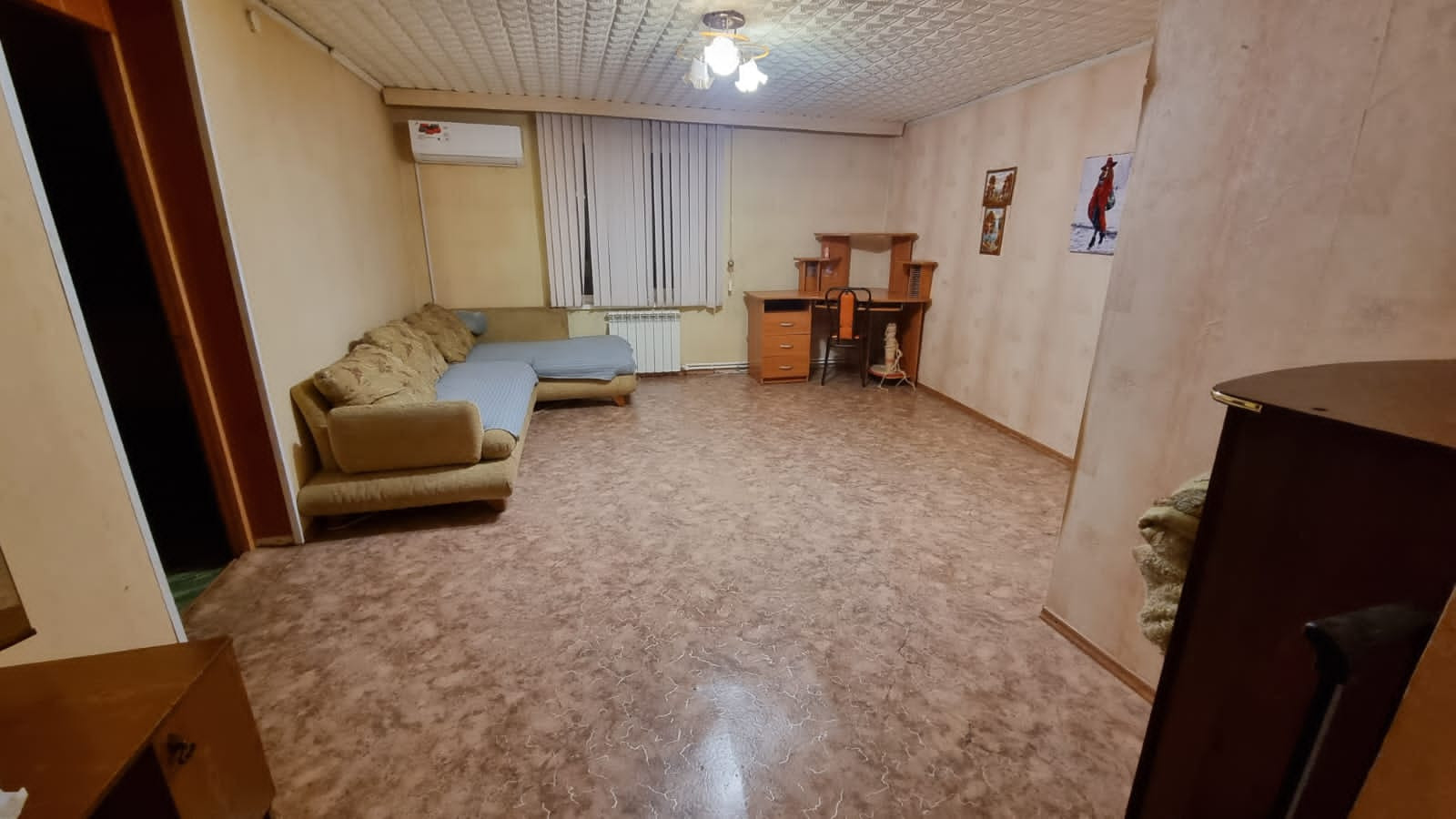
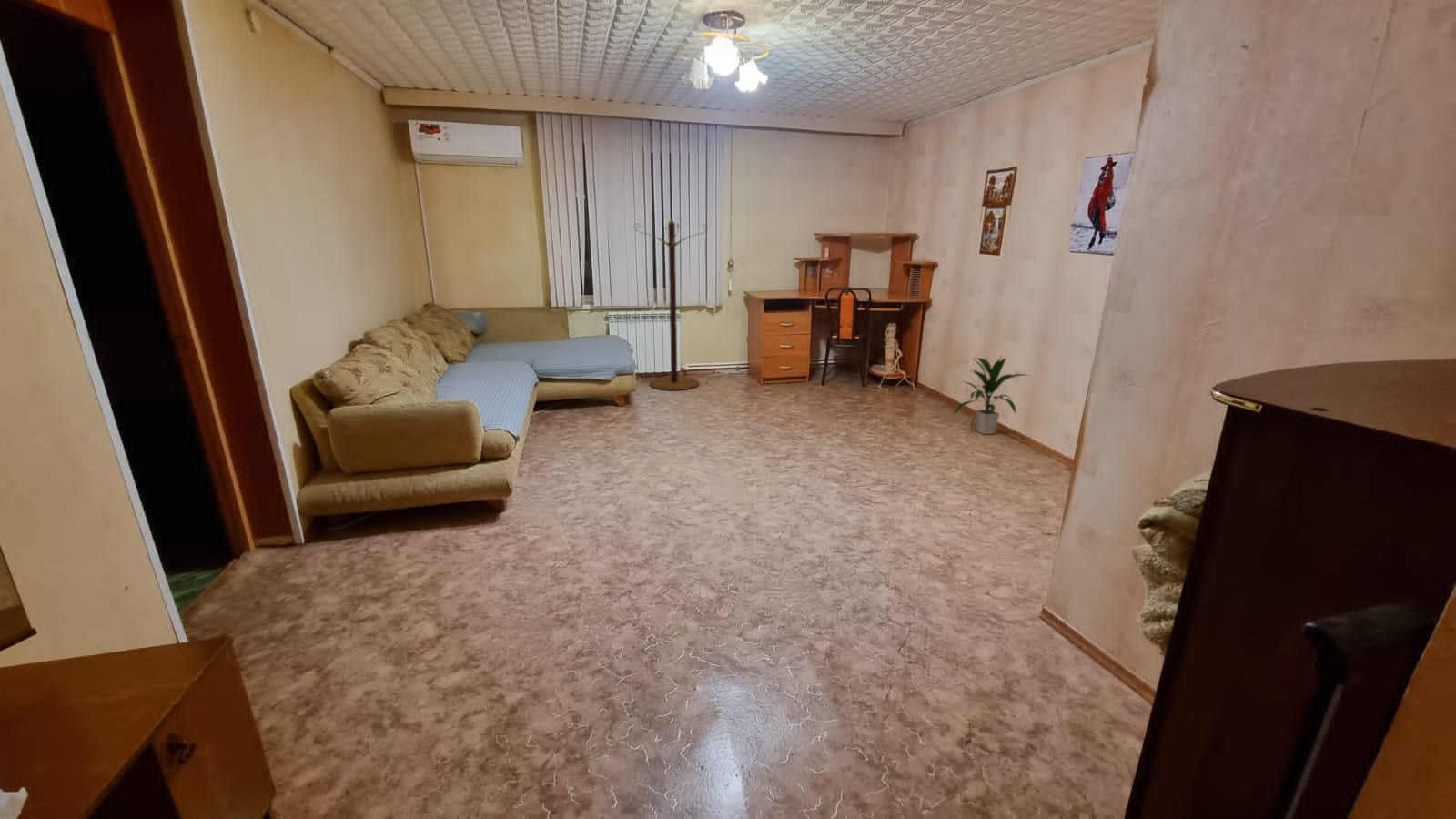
+ indoor plant [952,354,1031,435]
+ coat rack [633,218,709,391]
